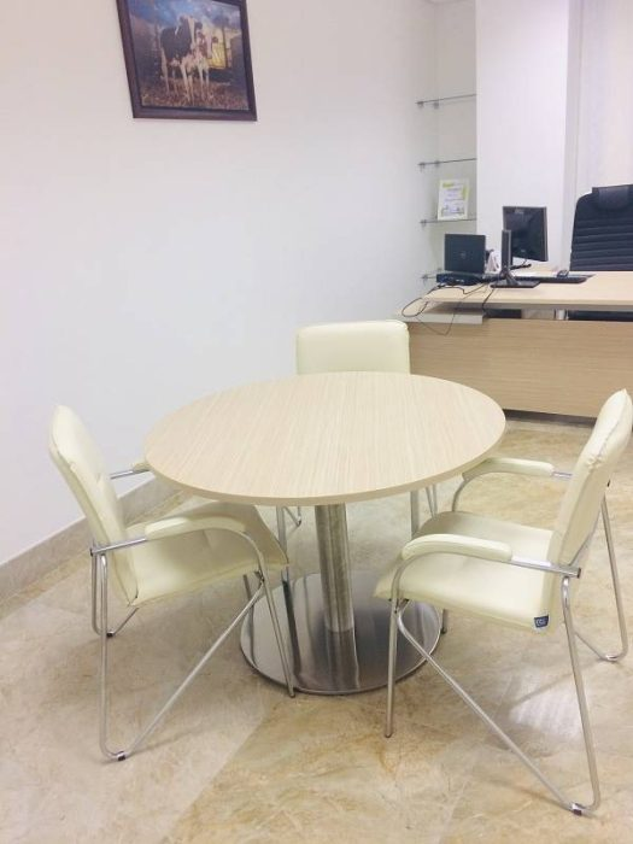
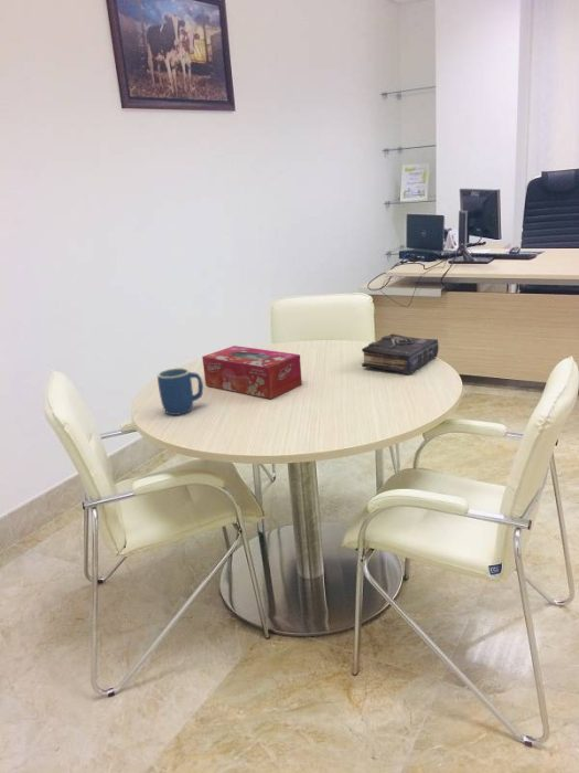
+ mug [156,367,204,416]
+ tissue box [201,345,303,400]
+ book [361,332,440,375]
